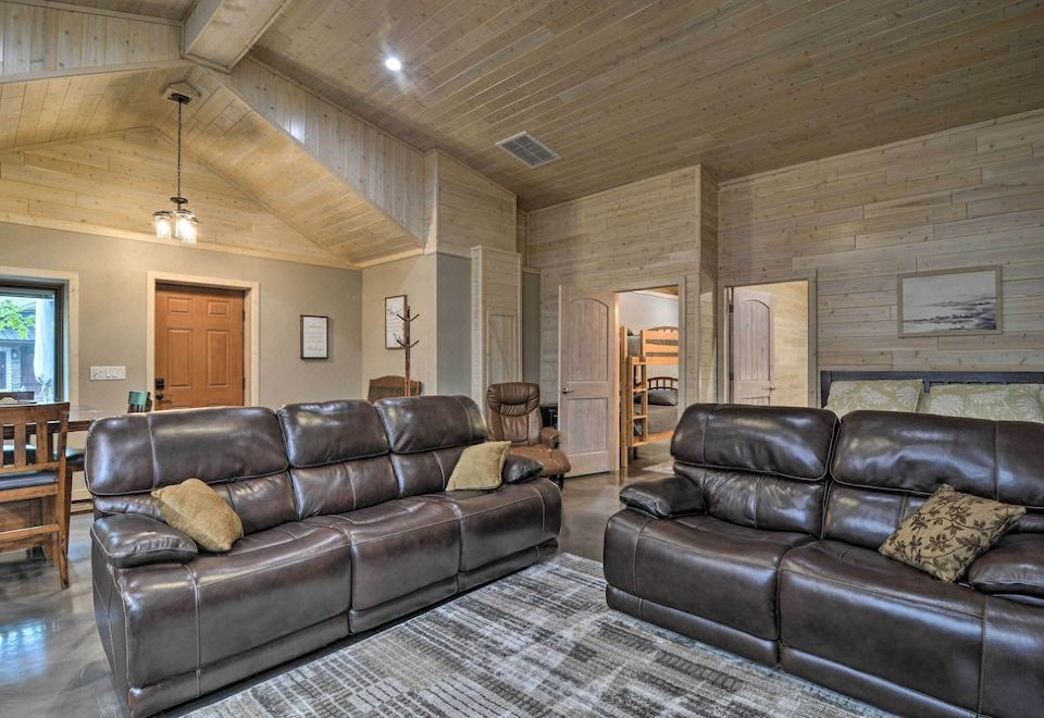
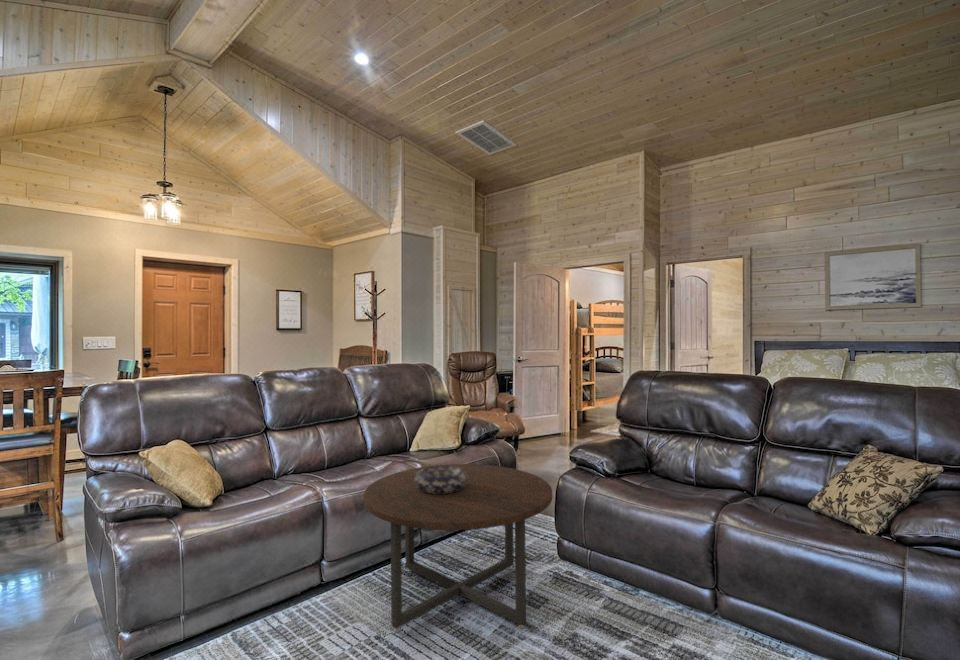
+ coffee table [362,463,553,633]
+ decorative bowl [415,465,467,494]
